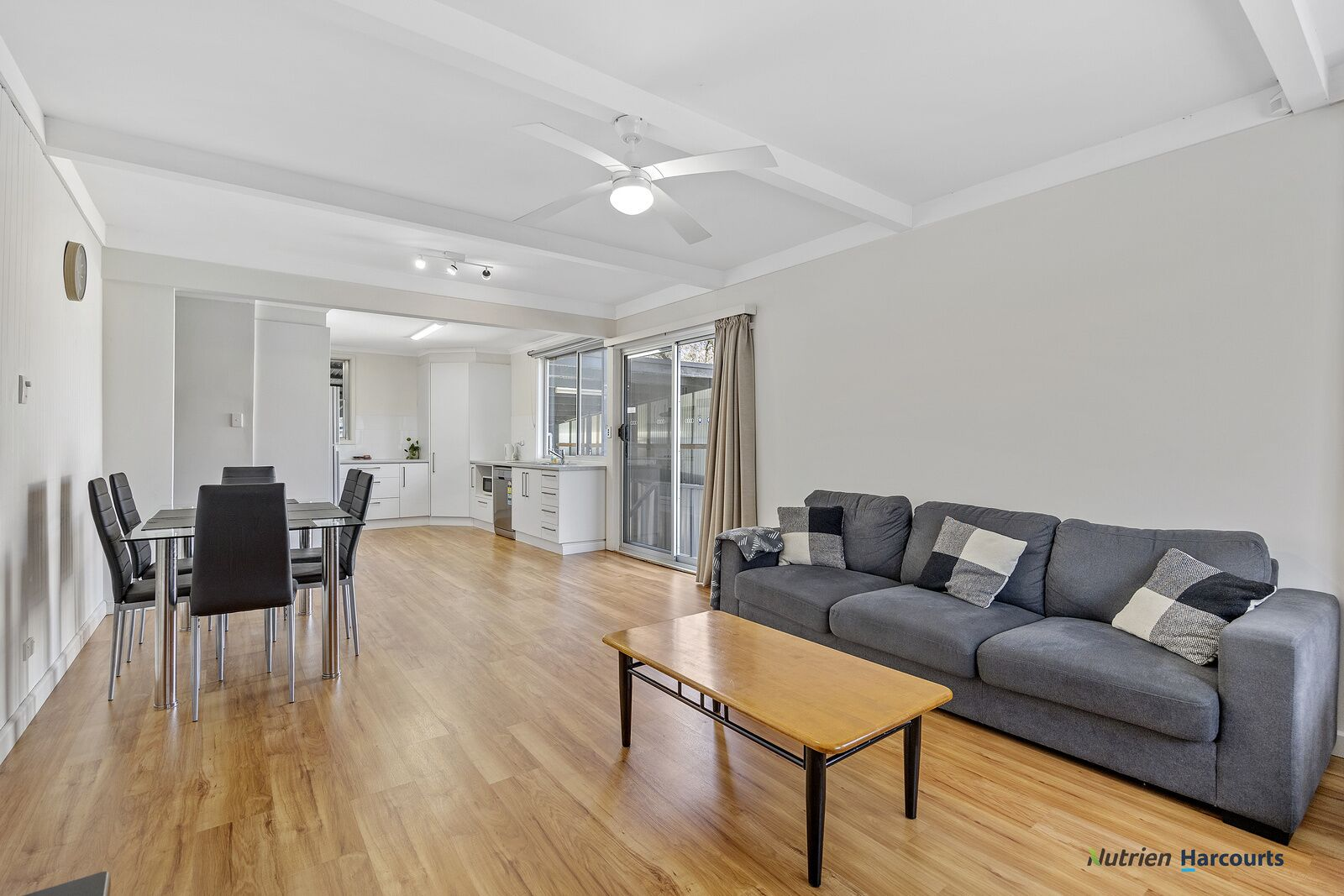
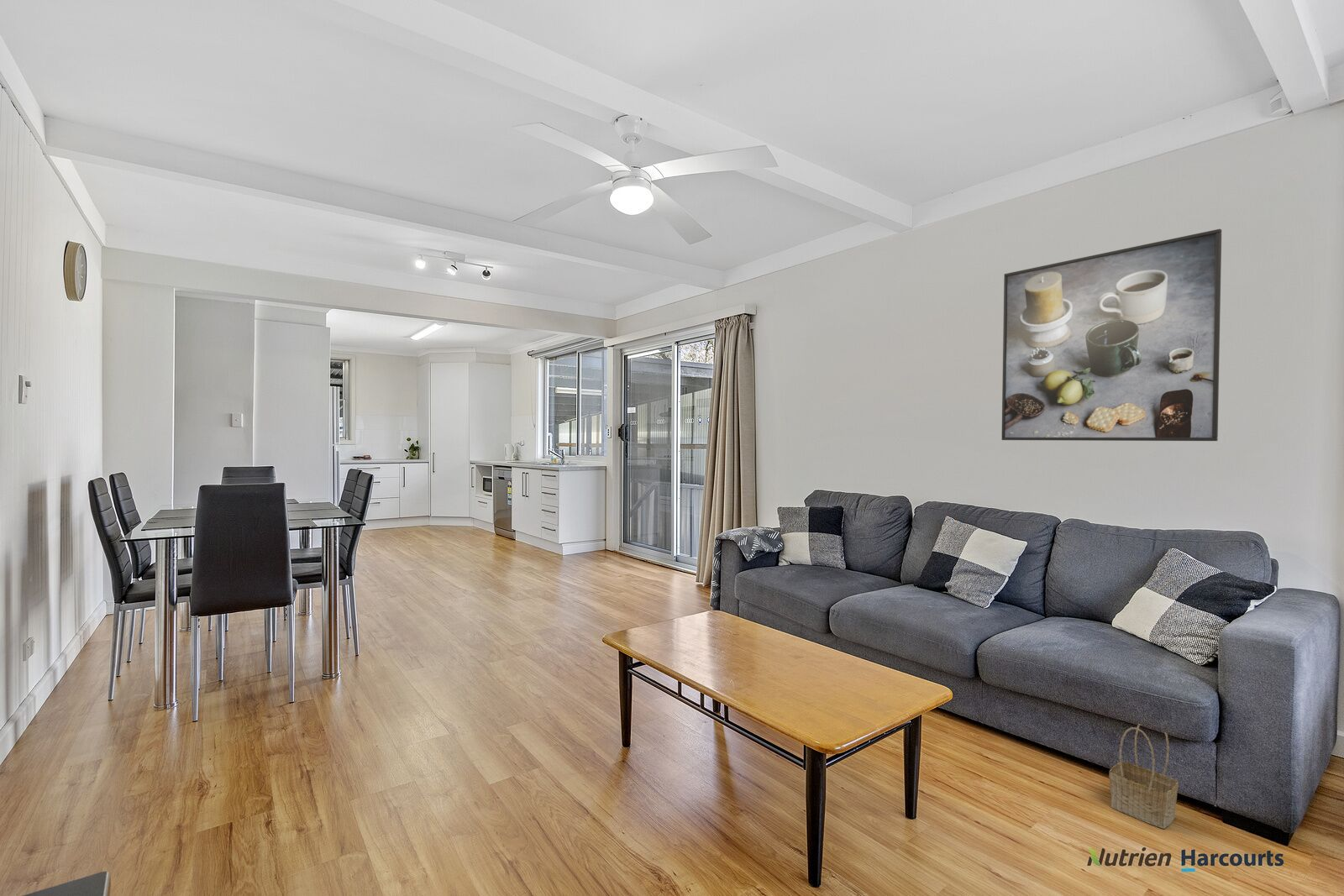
+ basket [1108,723,1179,830]
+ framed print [1001,228,1222,442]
